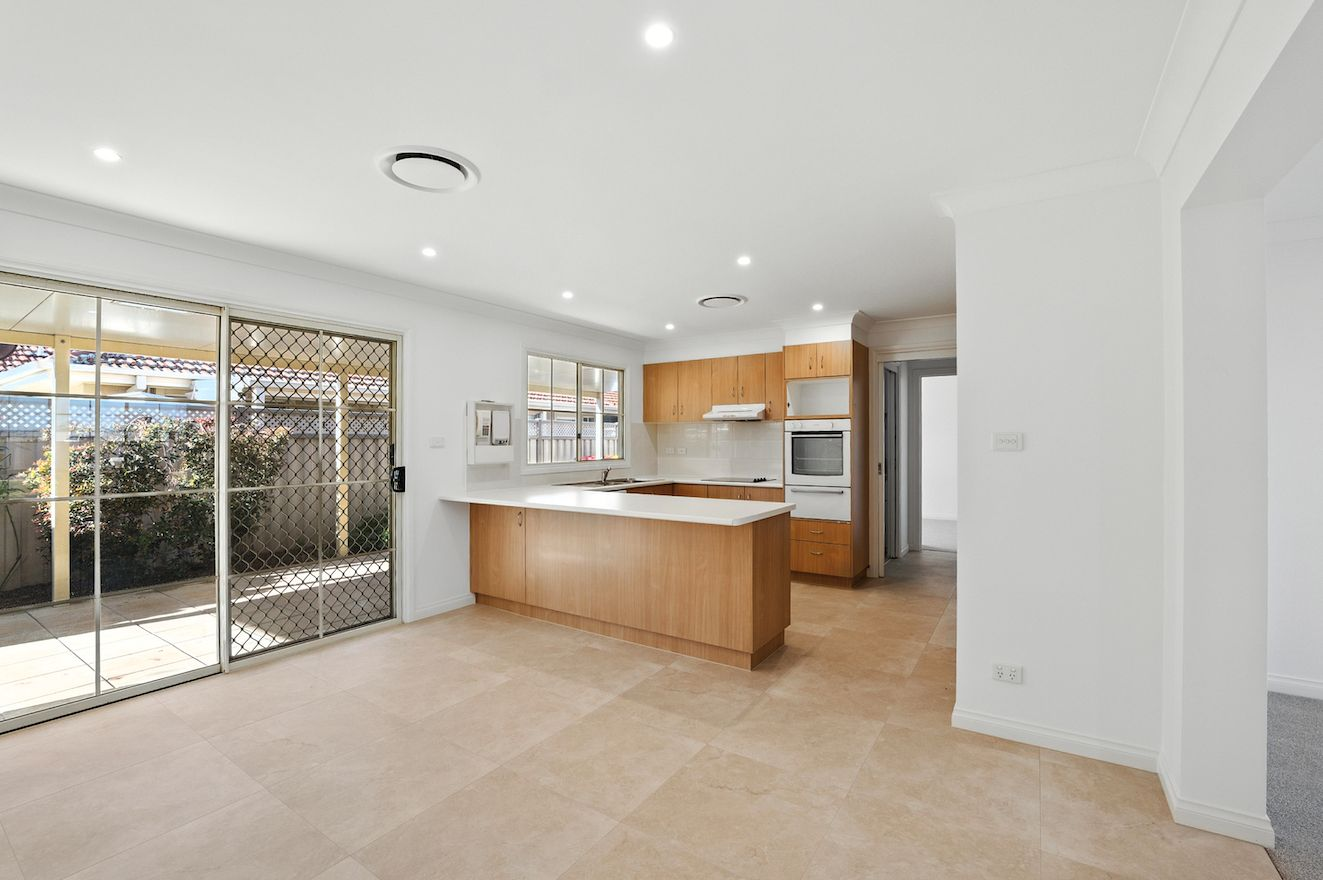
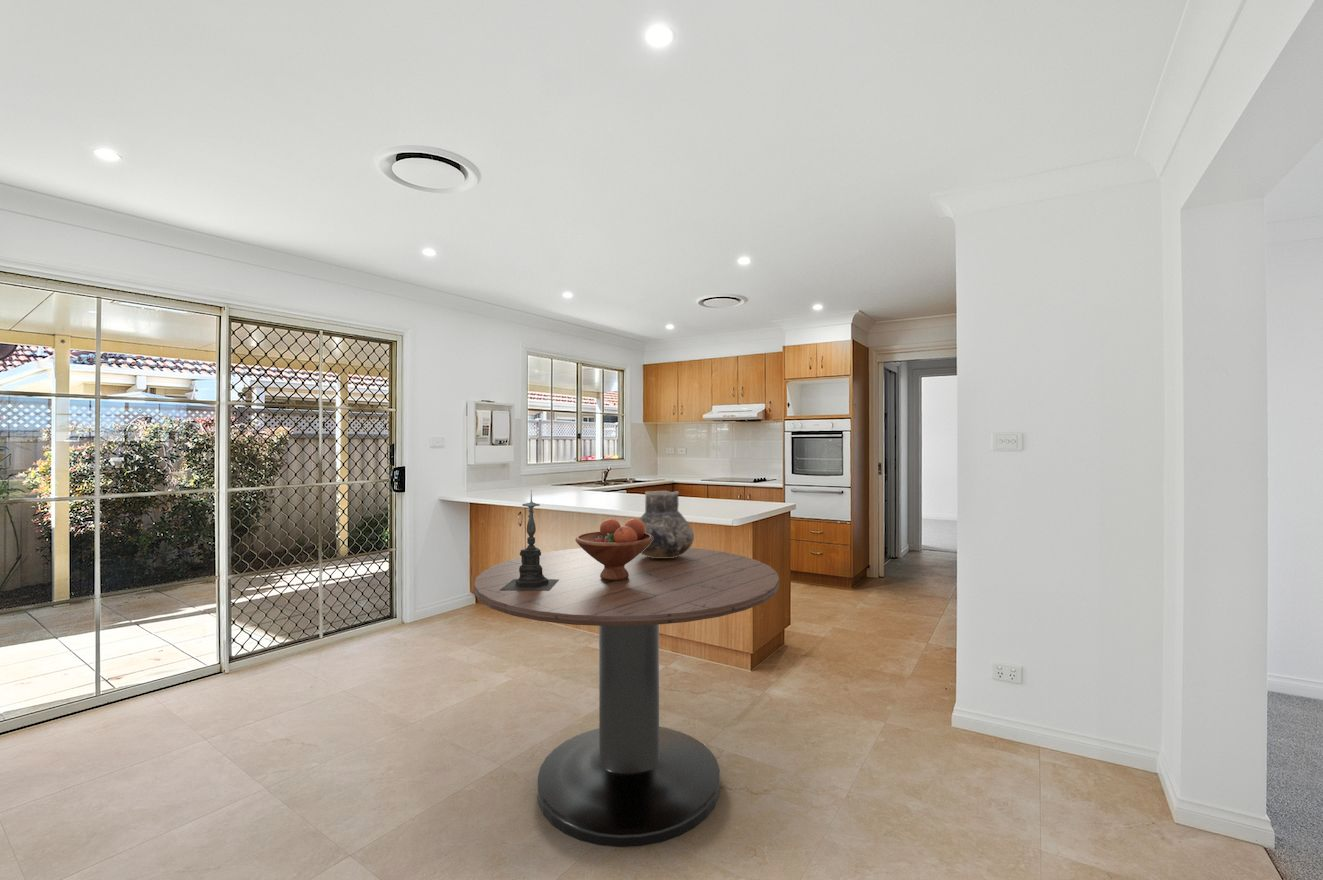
+ fruit bowl [574,518,653,581]
+ candle holder [500,489,558,590]
+ dining table [473,547,780,848]
+ vase [638,490,695,558]
